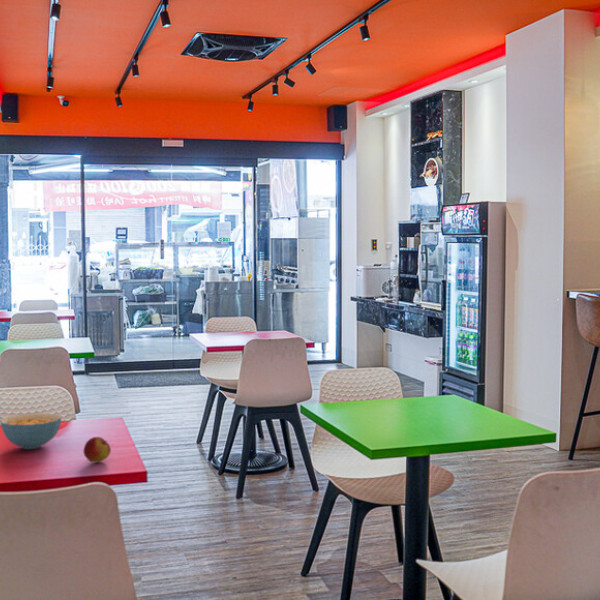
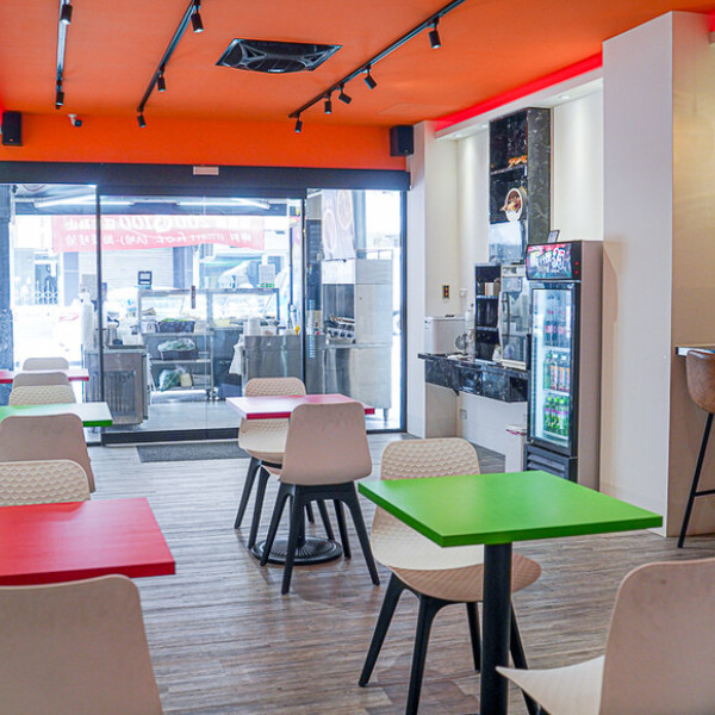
- apple [82,436,112,463]
- cereal bowl [0,413,62,450]
